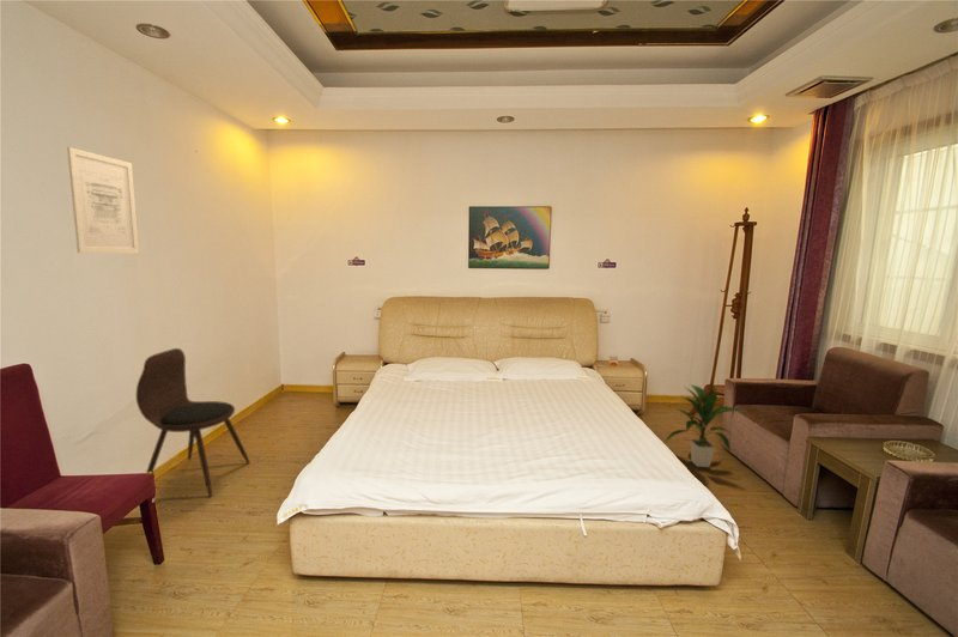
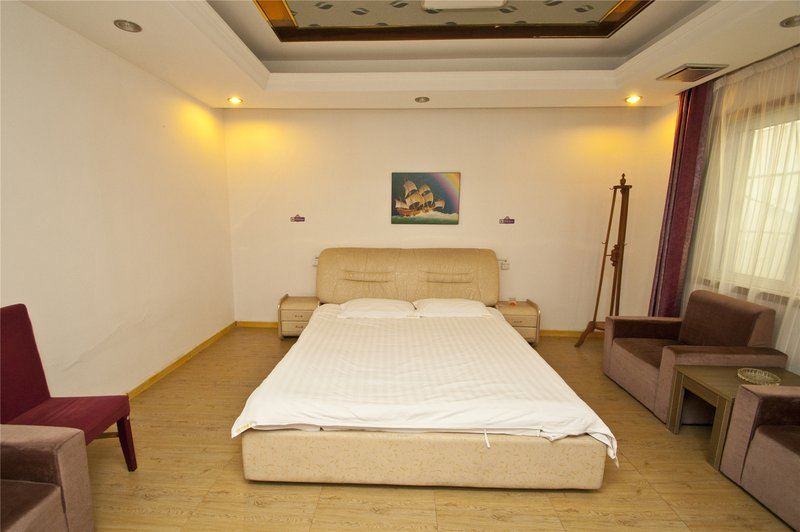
- wall art [66,146,140,254]
- indoor plant [663,383,746,468]
- chair [135,347,251,497]
